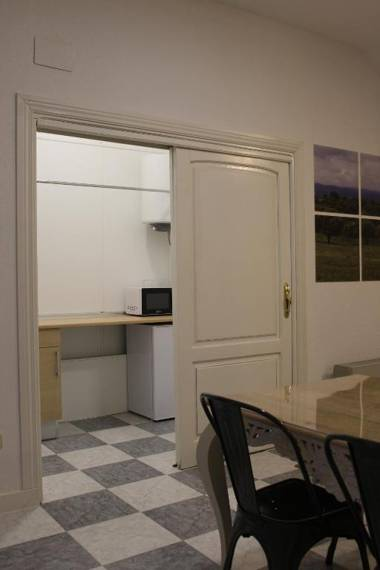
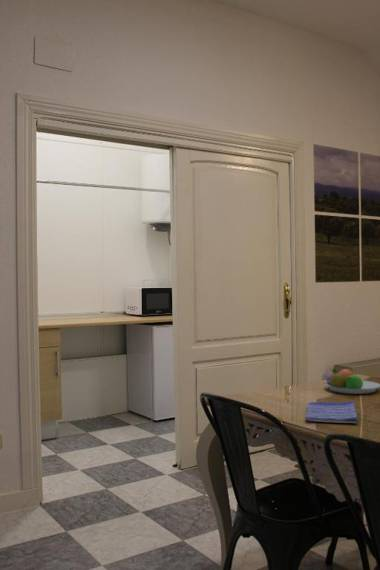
+ fruit bowl [323,368,380,395]
+ dish towel [304,400,359,424]
